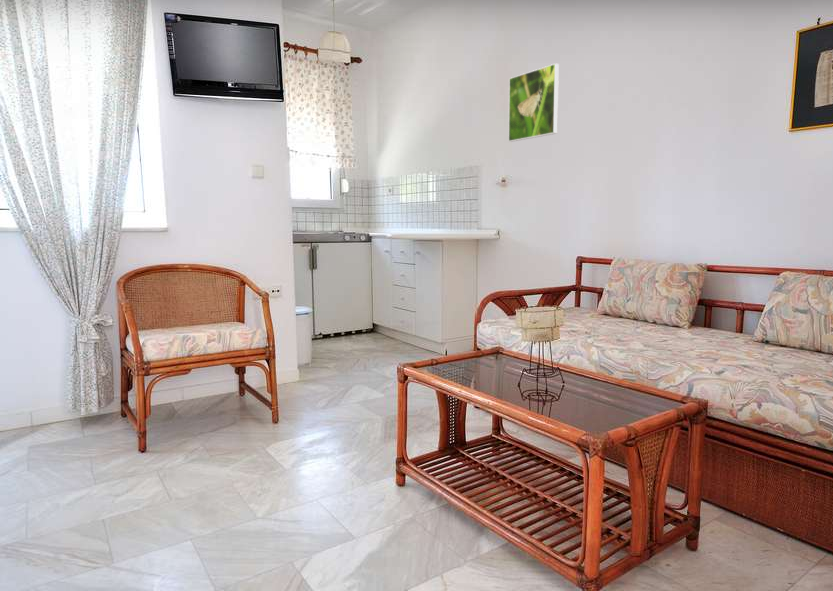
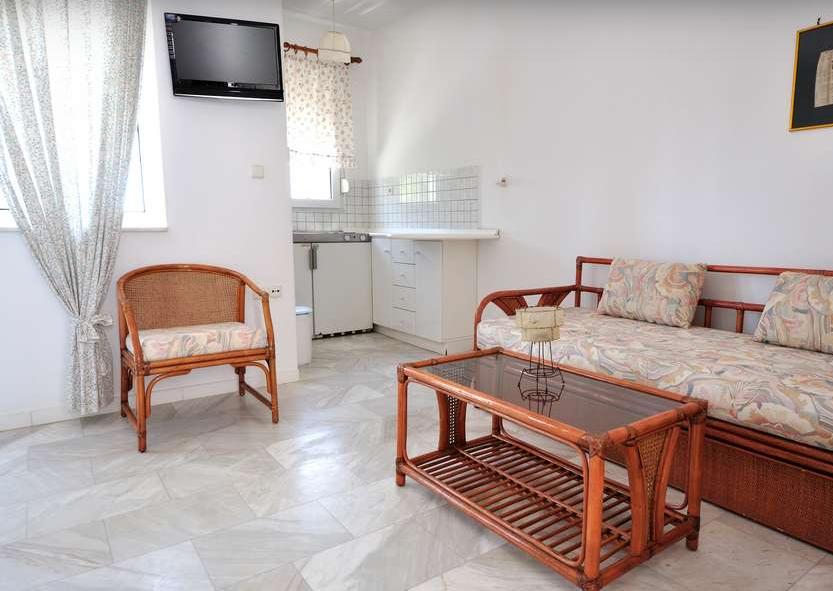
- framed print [507,62,560,143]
